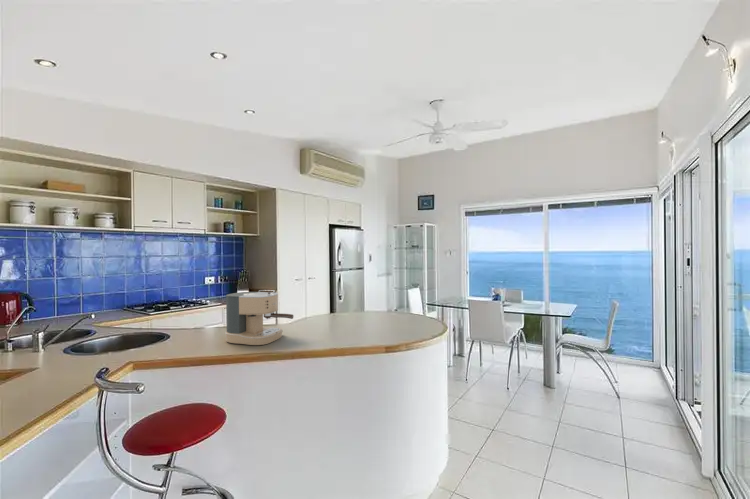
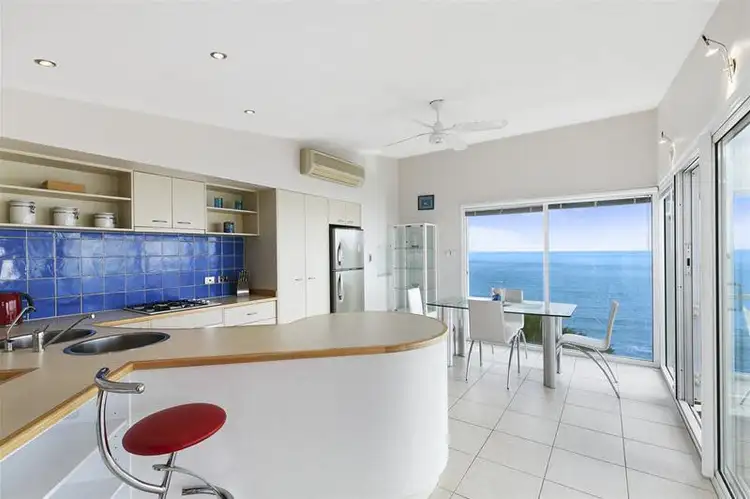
- coffee maker [224,289,294,346]
